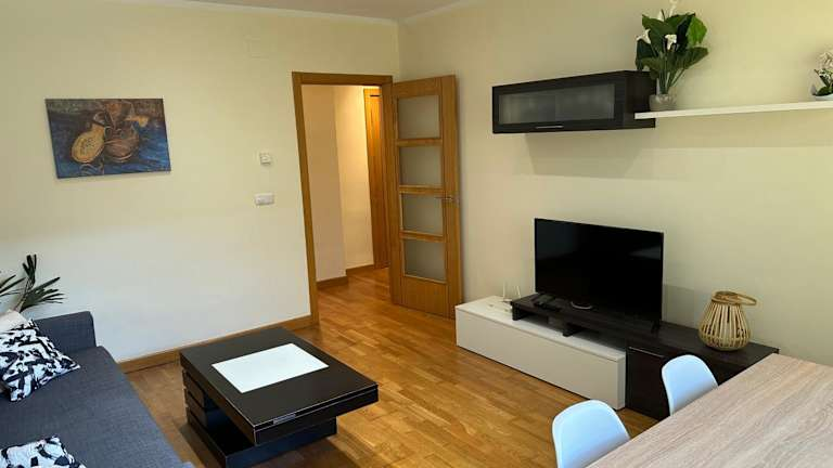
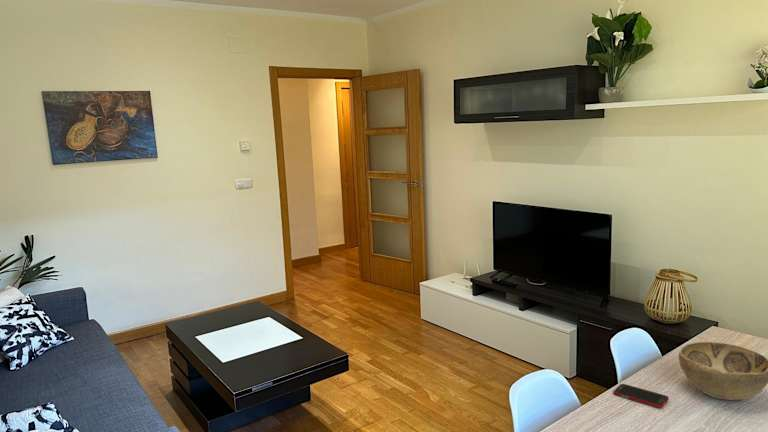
+ cell phone [612,383,670,409]
+ decorative bowl [678,341,768,401]
